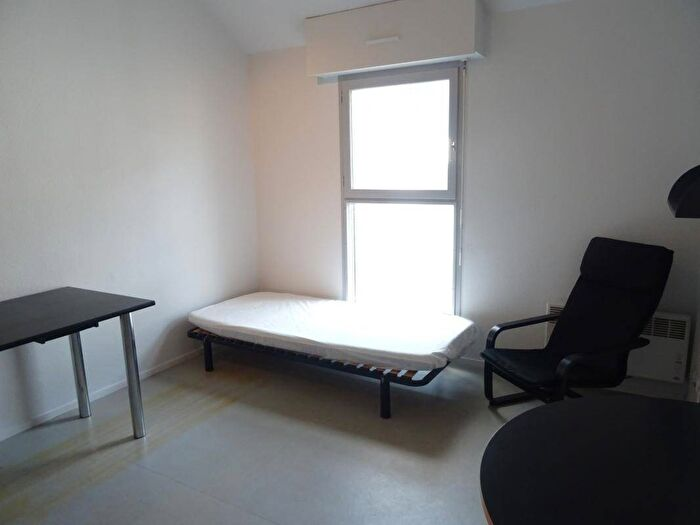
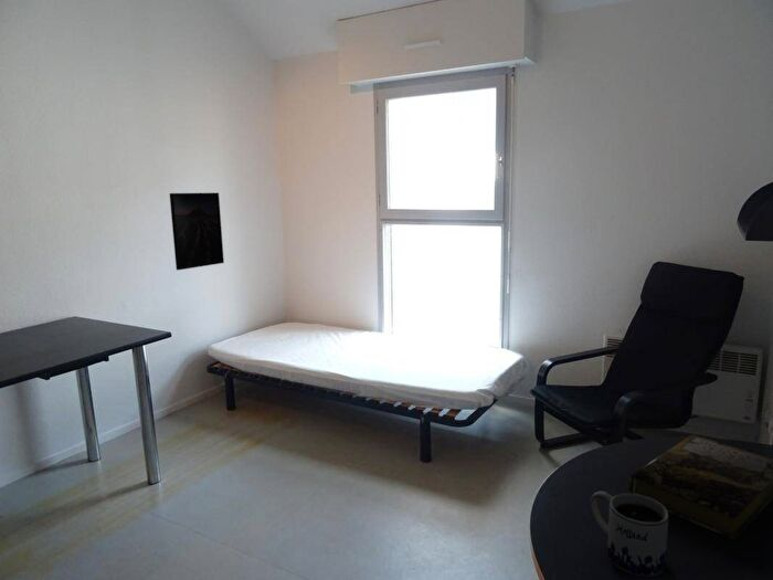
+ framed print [169,192,225,271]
+ book [628,433,773,540]
+ mug [589,491,670,578]
